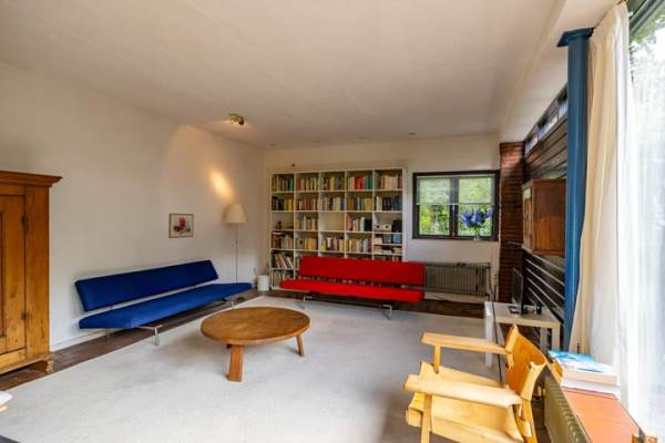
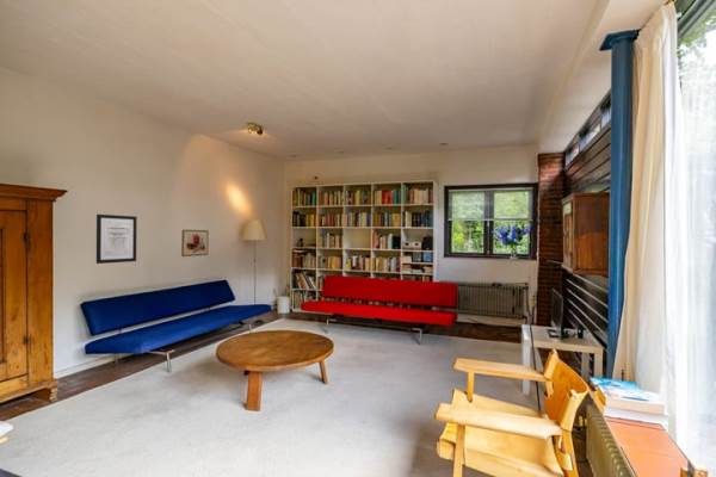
+ wall art [95,213,138,265]
